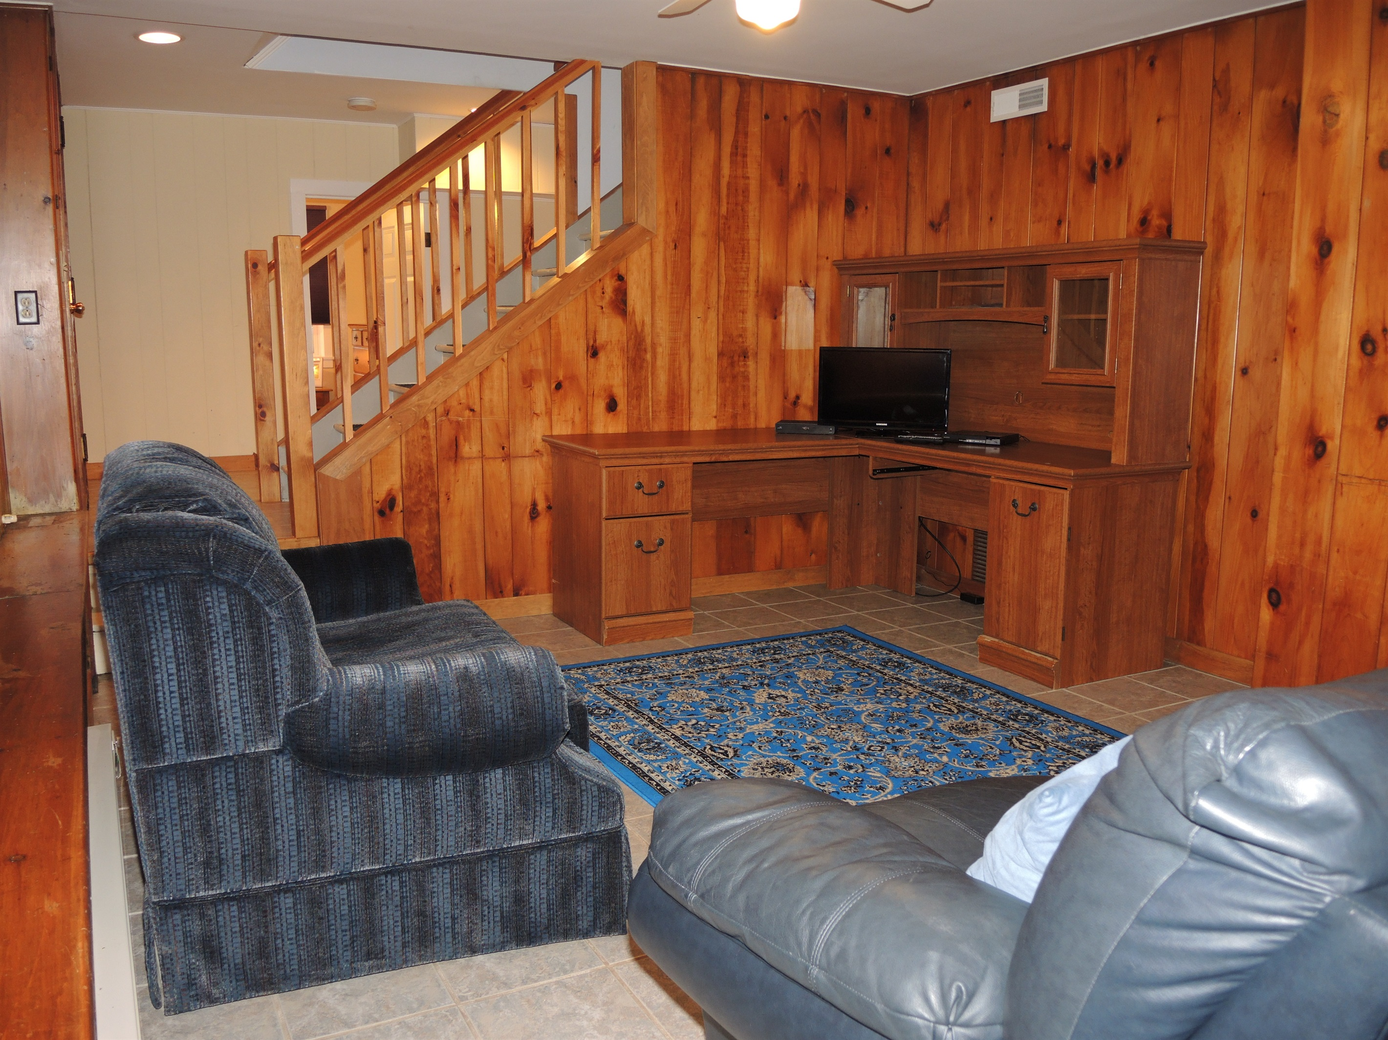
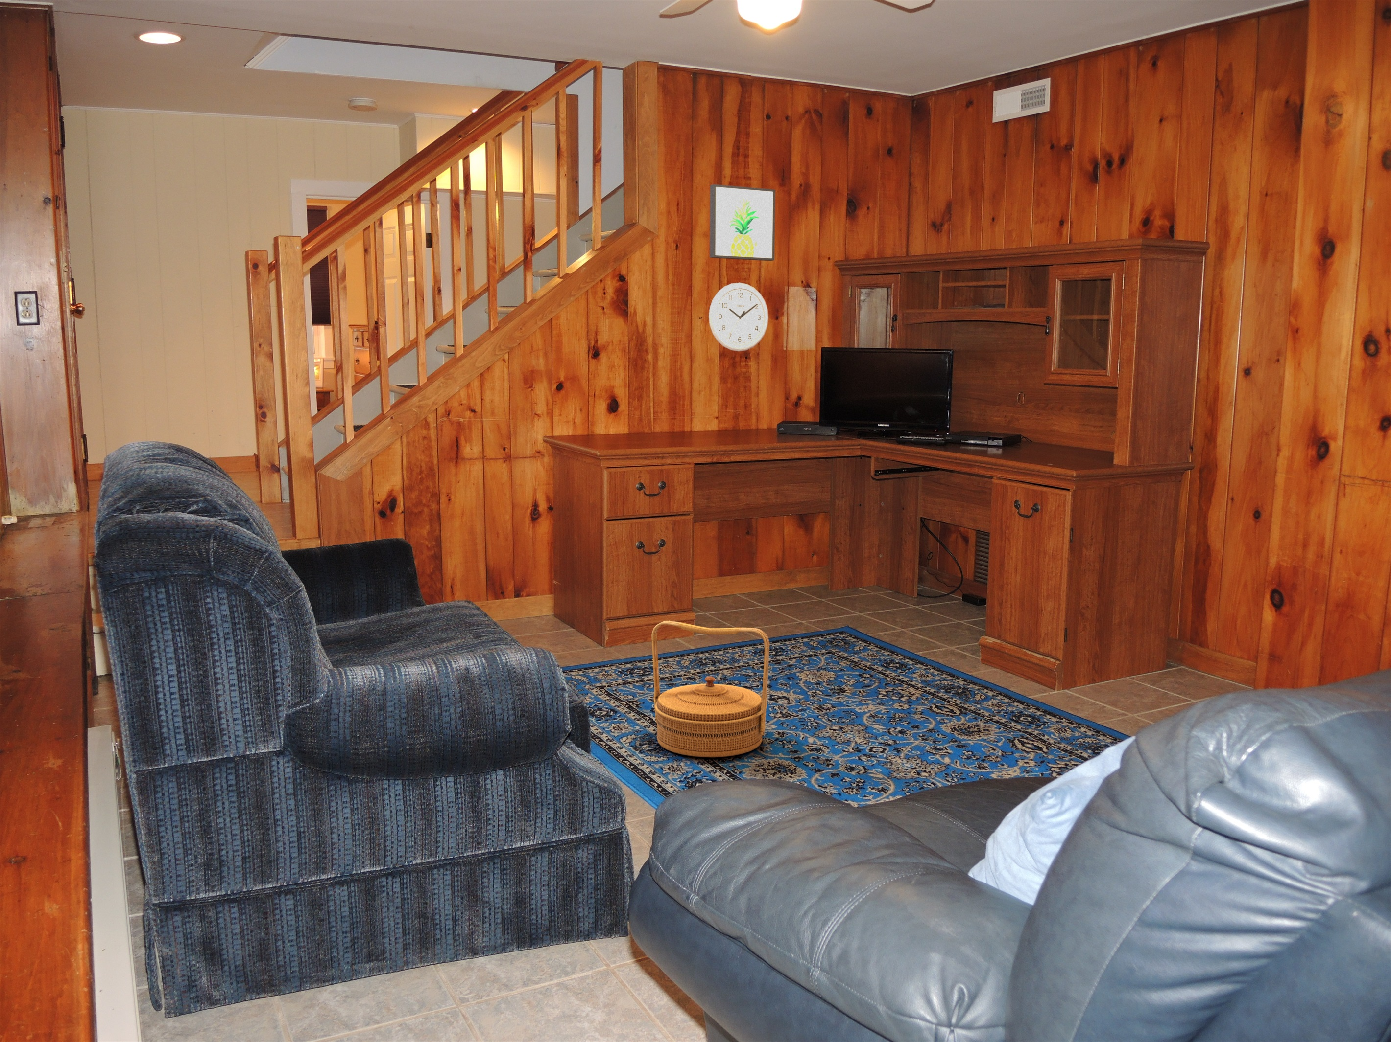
+ wall art [710,184,775,262]
+ basket [651,621,770,757]
+ wall clock [709,282,769,351]
